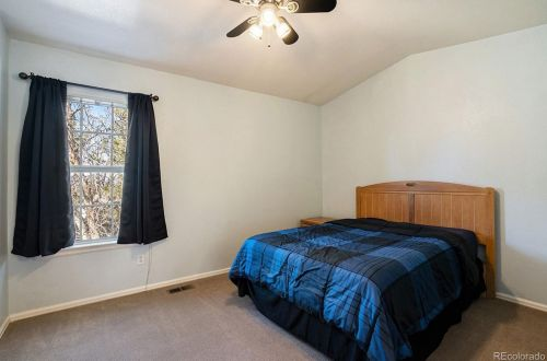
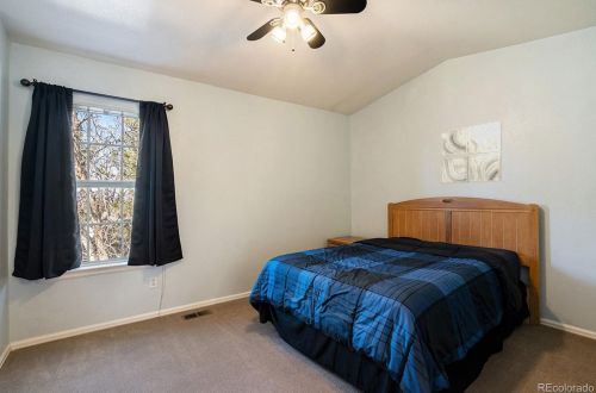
+ wall art [440,120,502,185]
